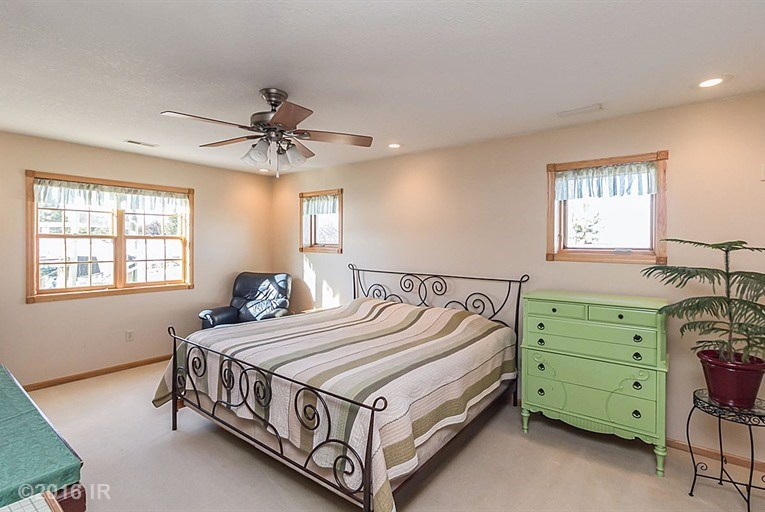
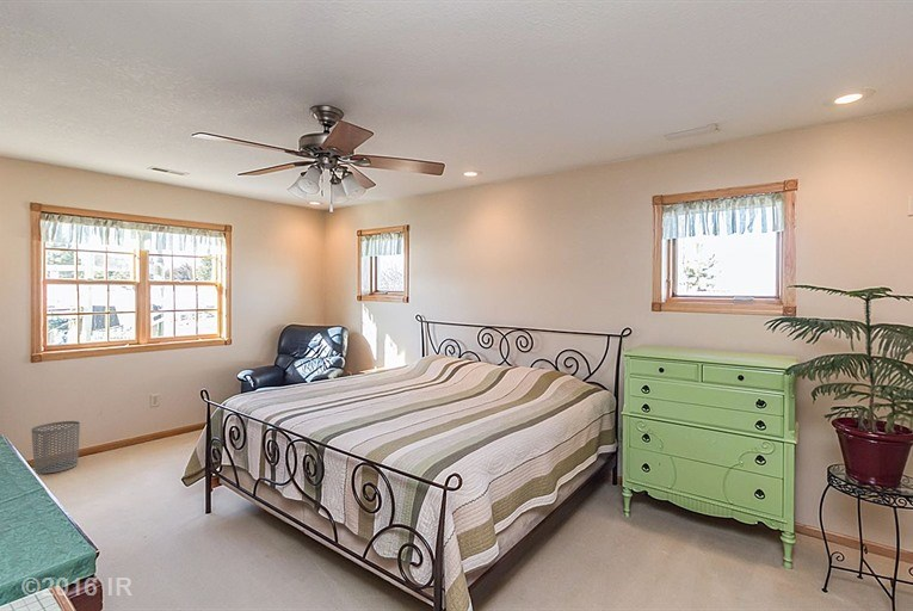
+ waste bin [30,420,81,475]
